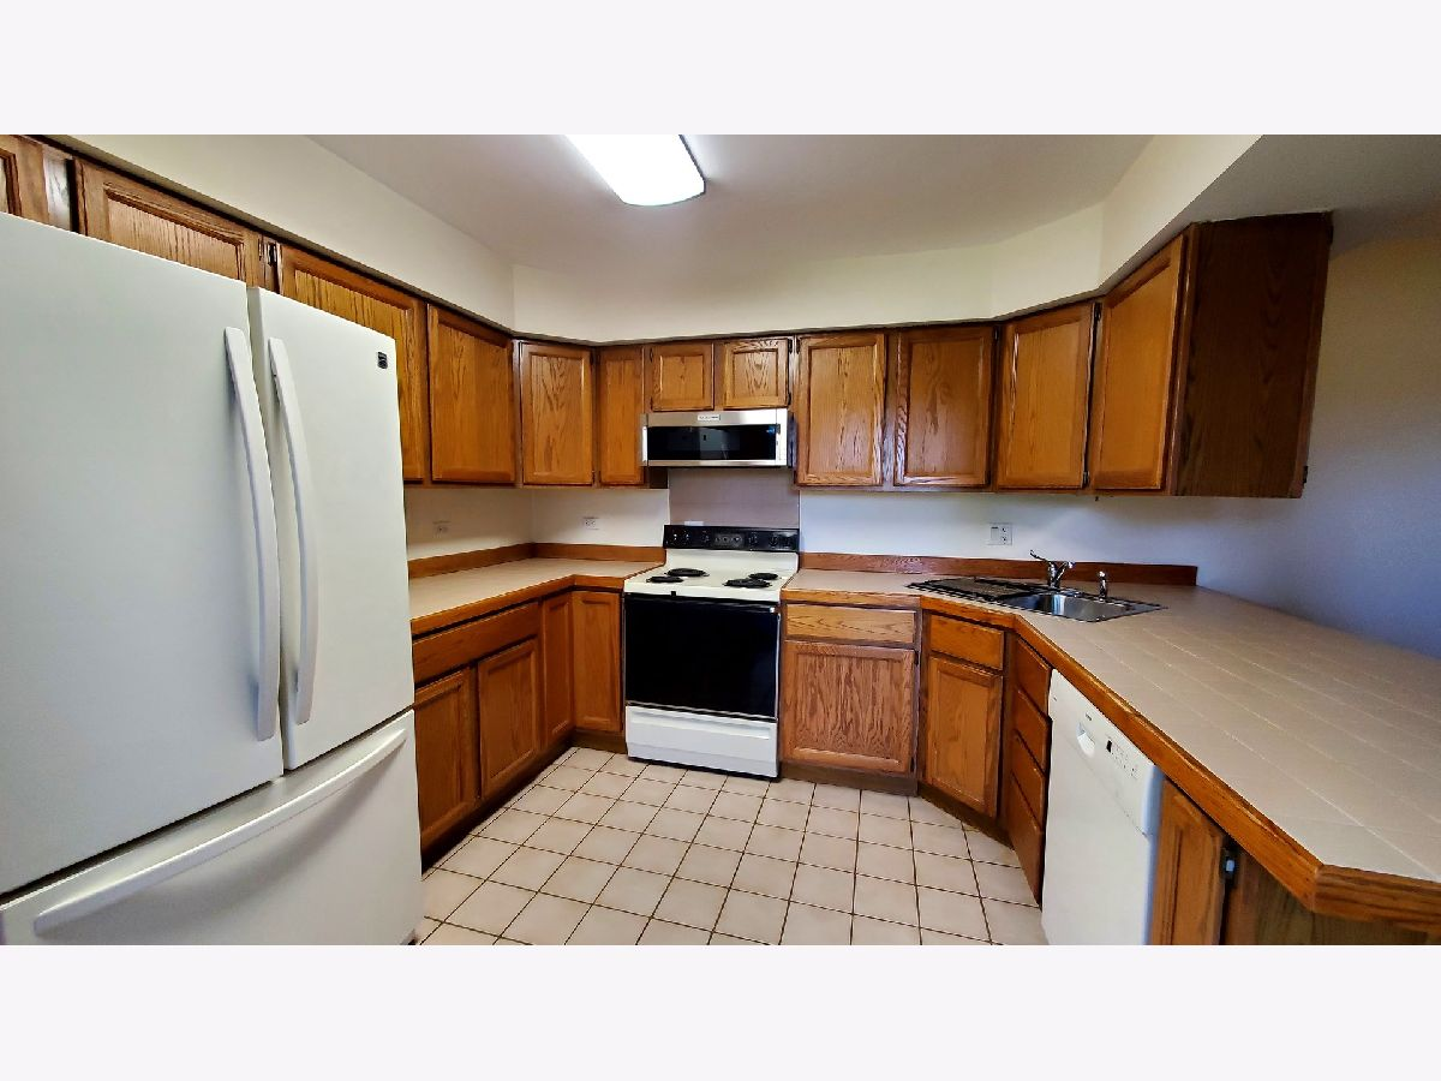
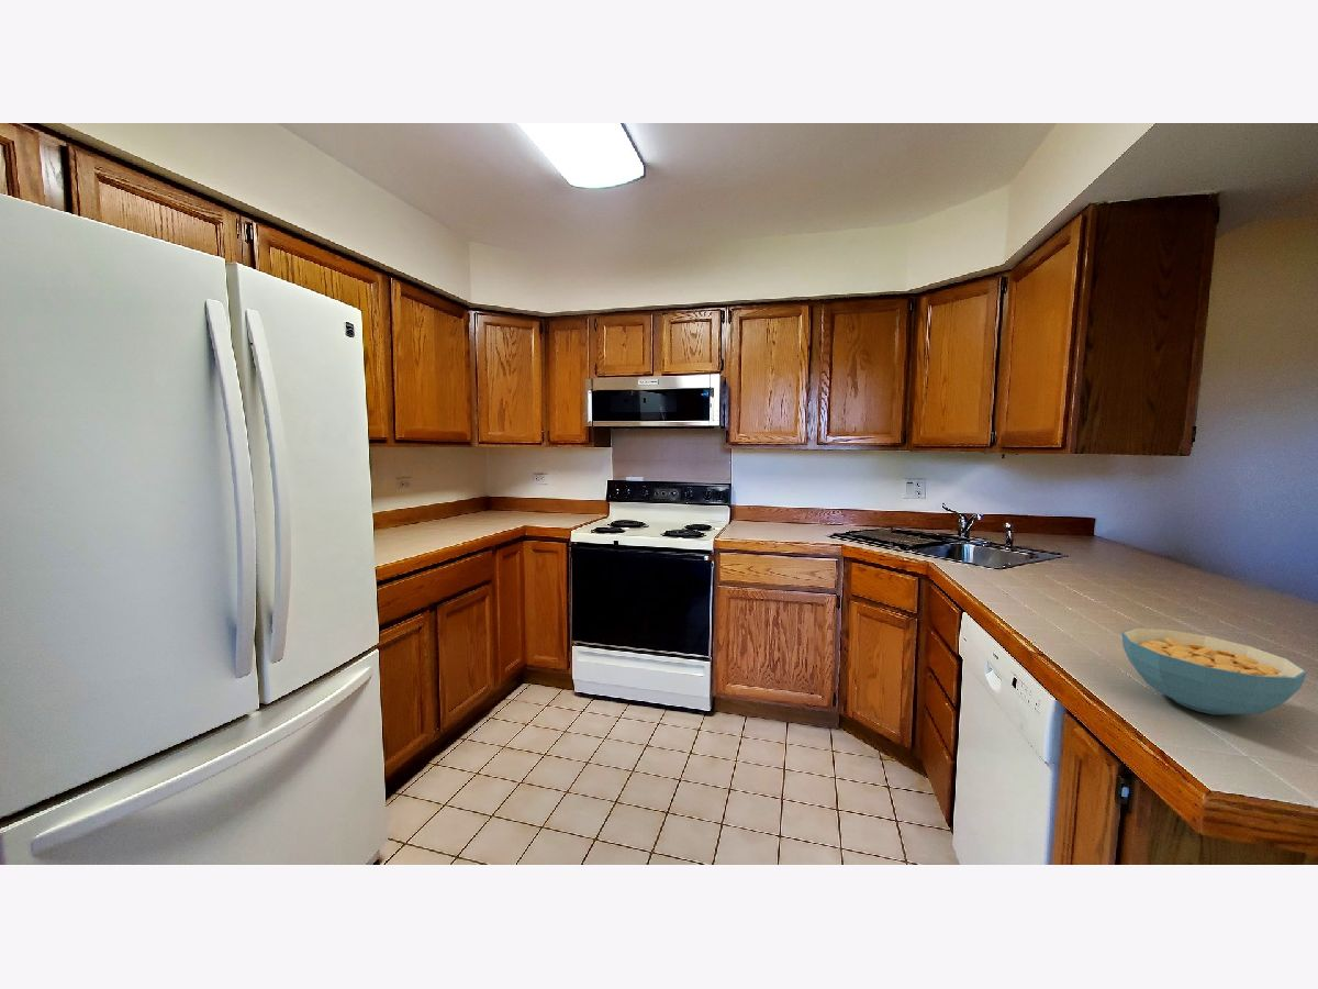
+ cereal bowl [1120,627,1308,716]
